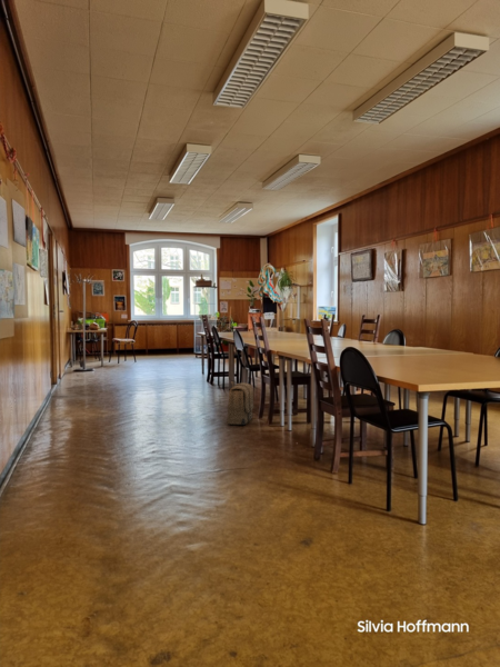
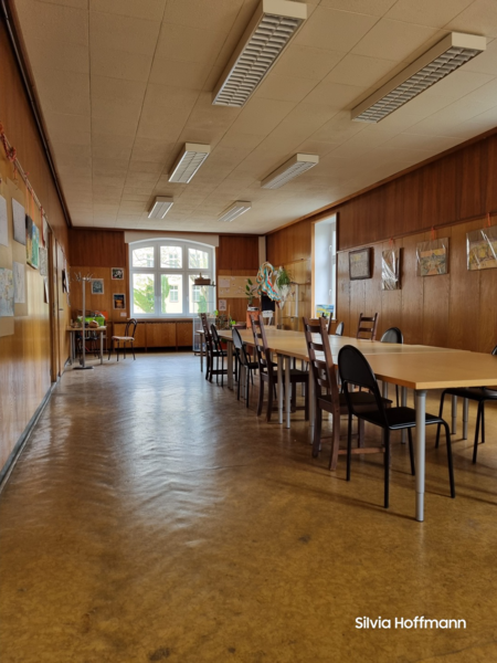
- backpack [226,380,254,427]
